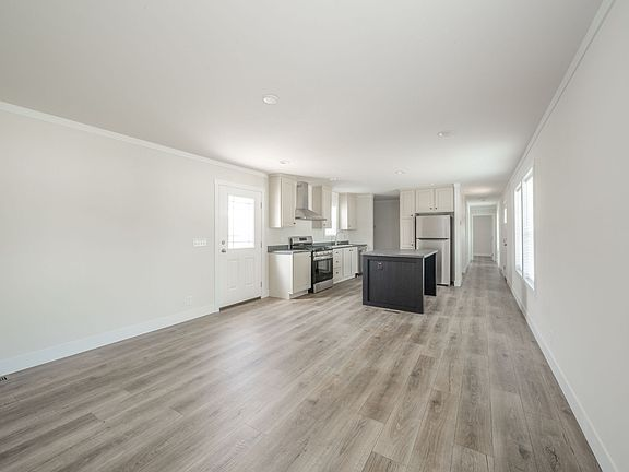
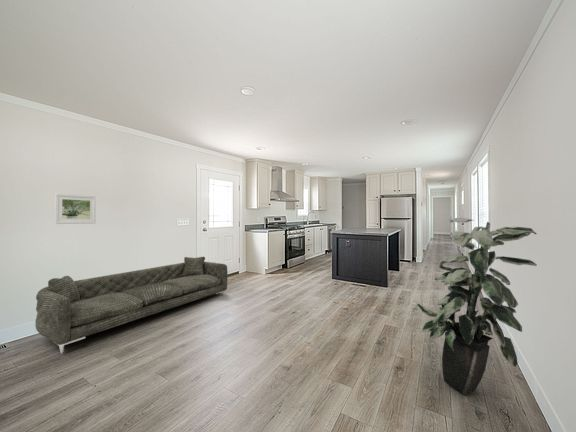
+ indoor plant [416,217,538,396]
+ sofa [34,256,228,354]
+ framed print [54,193,97,225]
